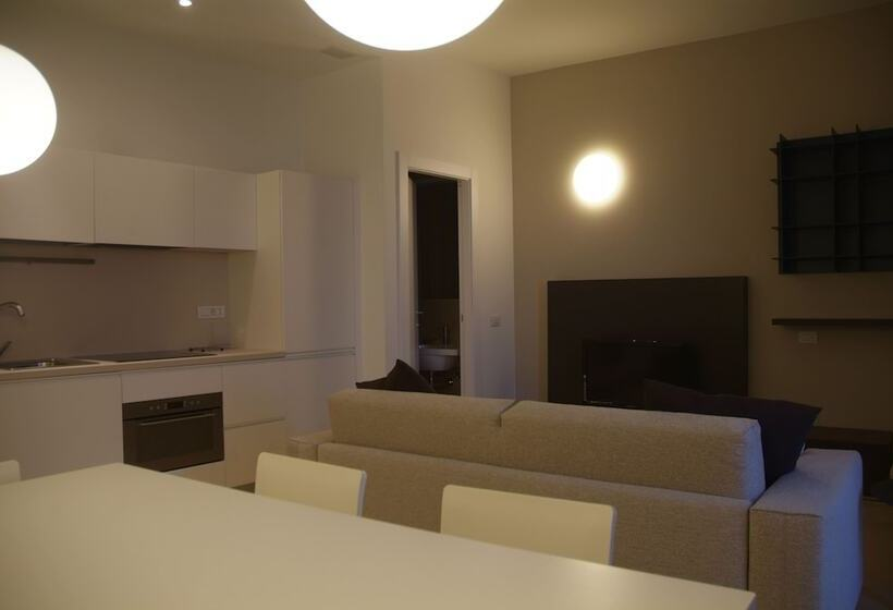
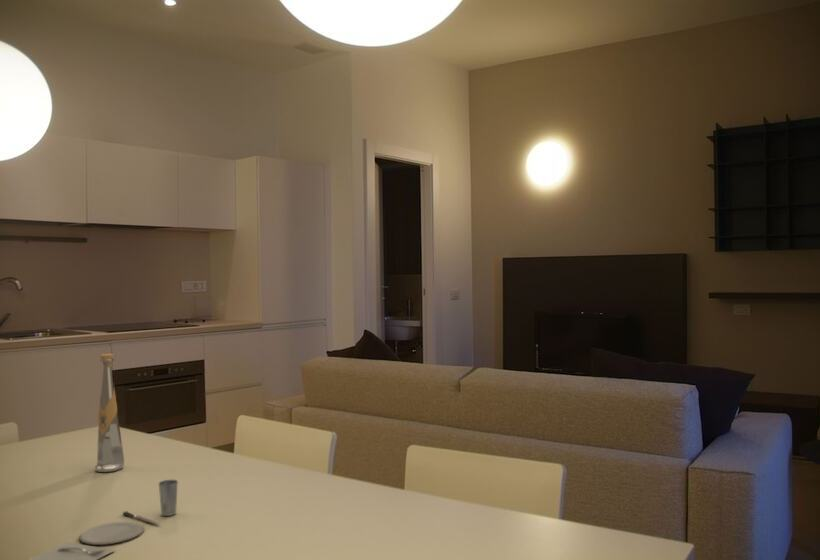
+ placemat [26,479,179,560]
+ bottle [94,353,125,473]
